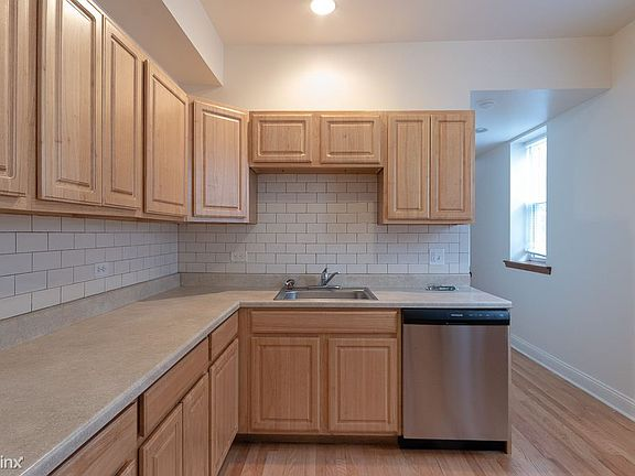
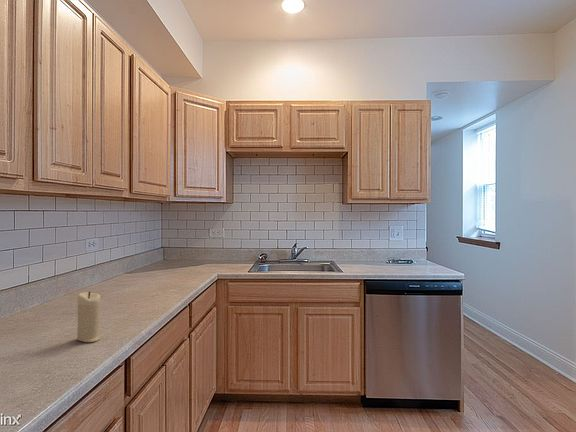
+ candle [76,291,101,343]
